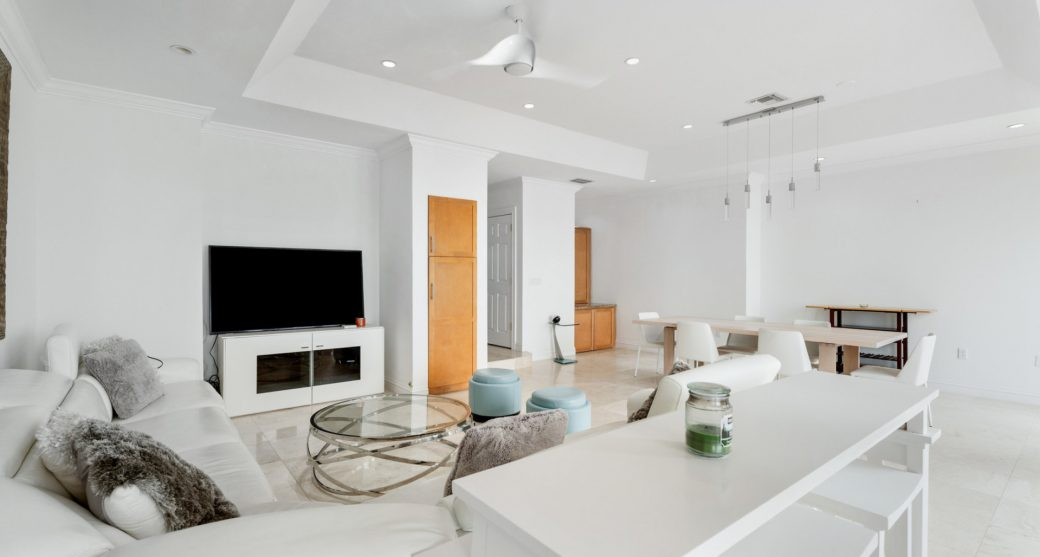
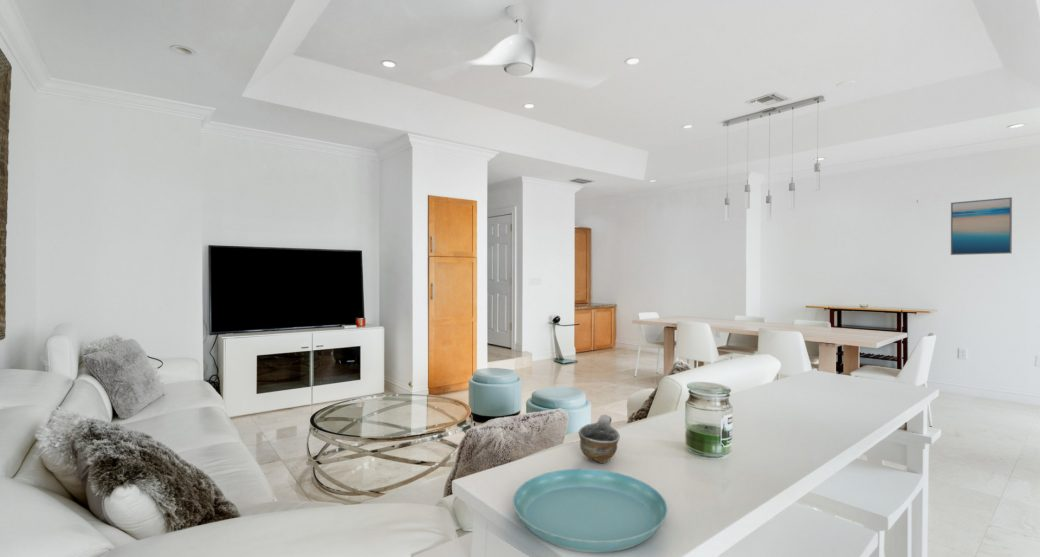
+ wall art [950,196,1013,256]
+ saucer [512,468,669,554]
+ cup [578,414,621,464]
